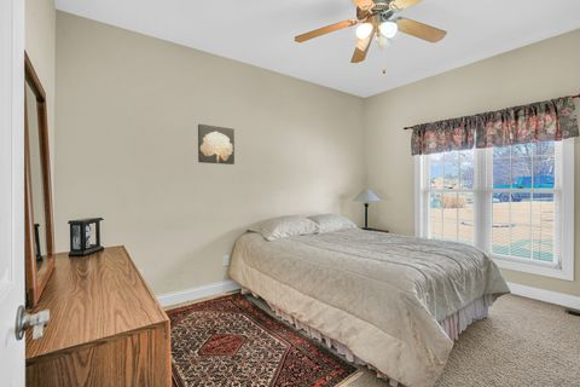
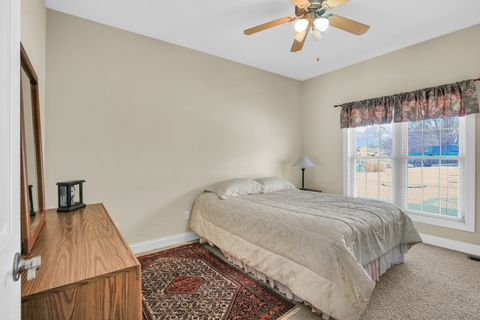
- wall art [197,123,236,166]
